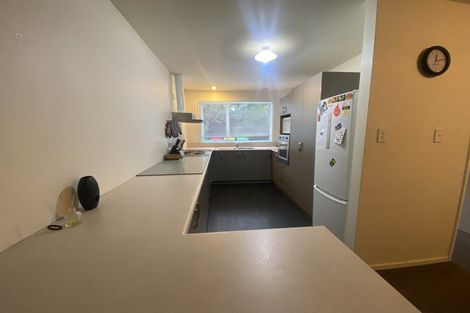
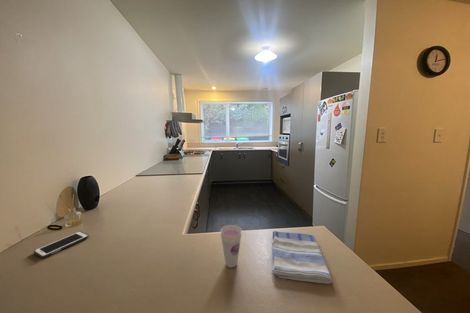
+ cup [220,224,242,269]
+ cell phone [33,230,90,259]
+ dish towel [271,230,333,285]
